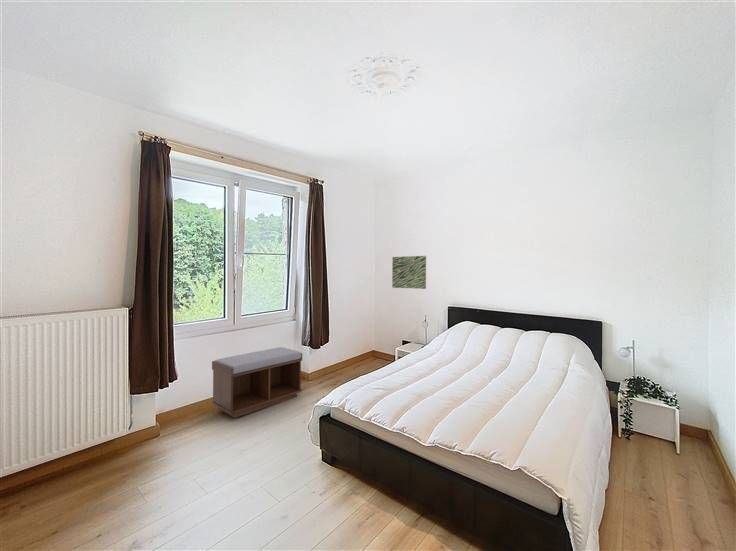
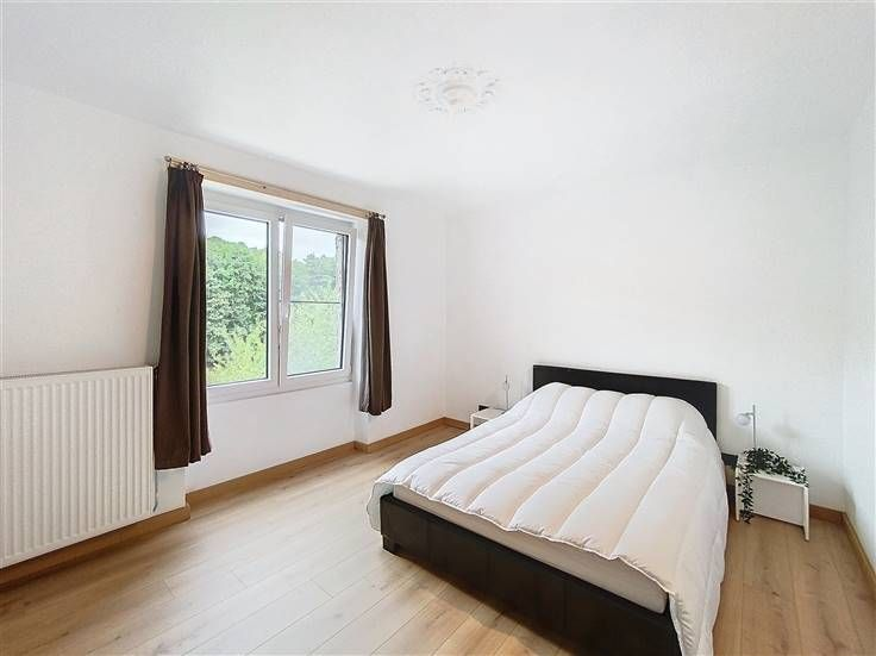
- wall art [391,255,427,290]
- bench [211,346,303,419]
